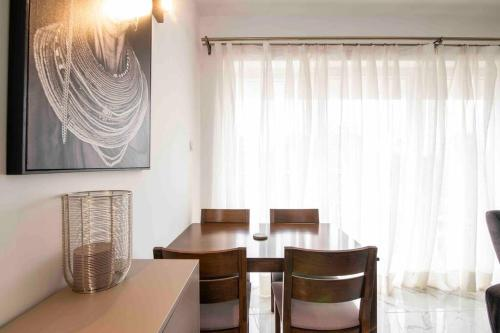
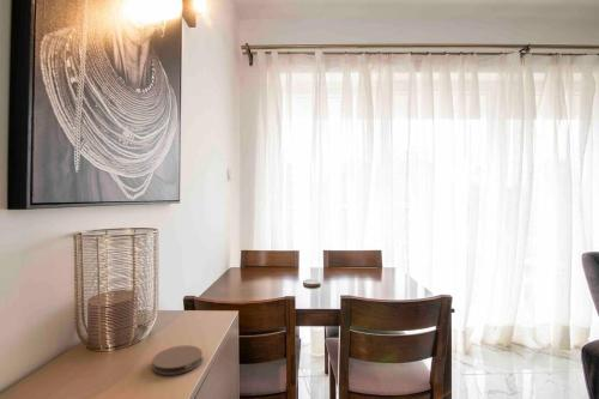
+ coaster [151,344,204,376]
